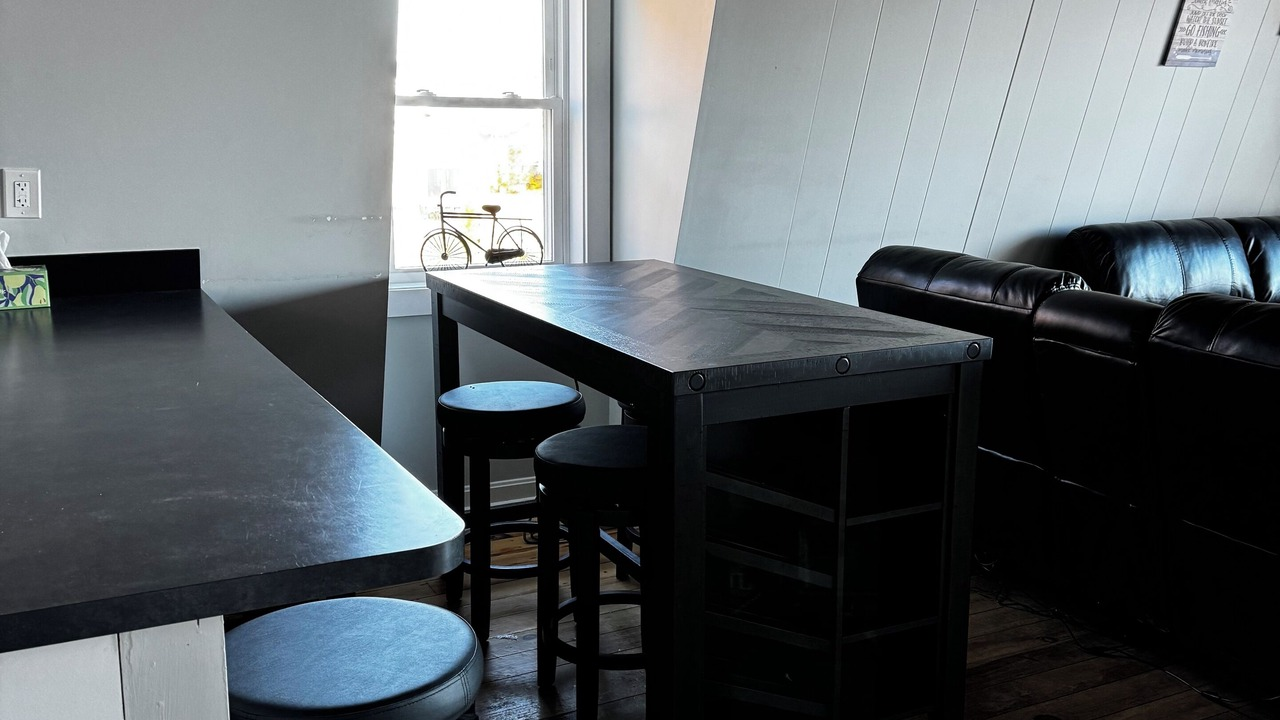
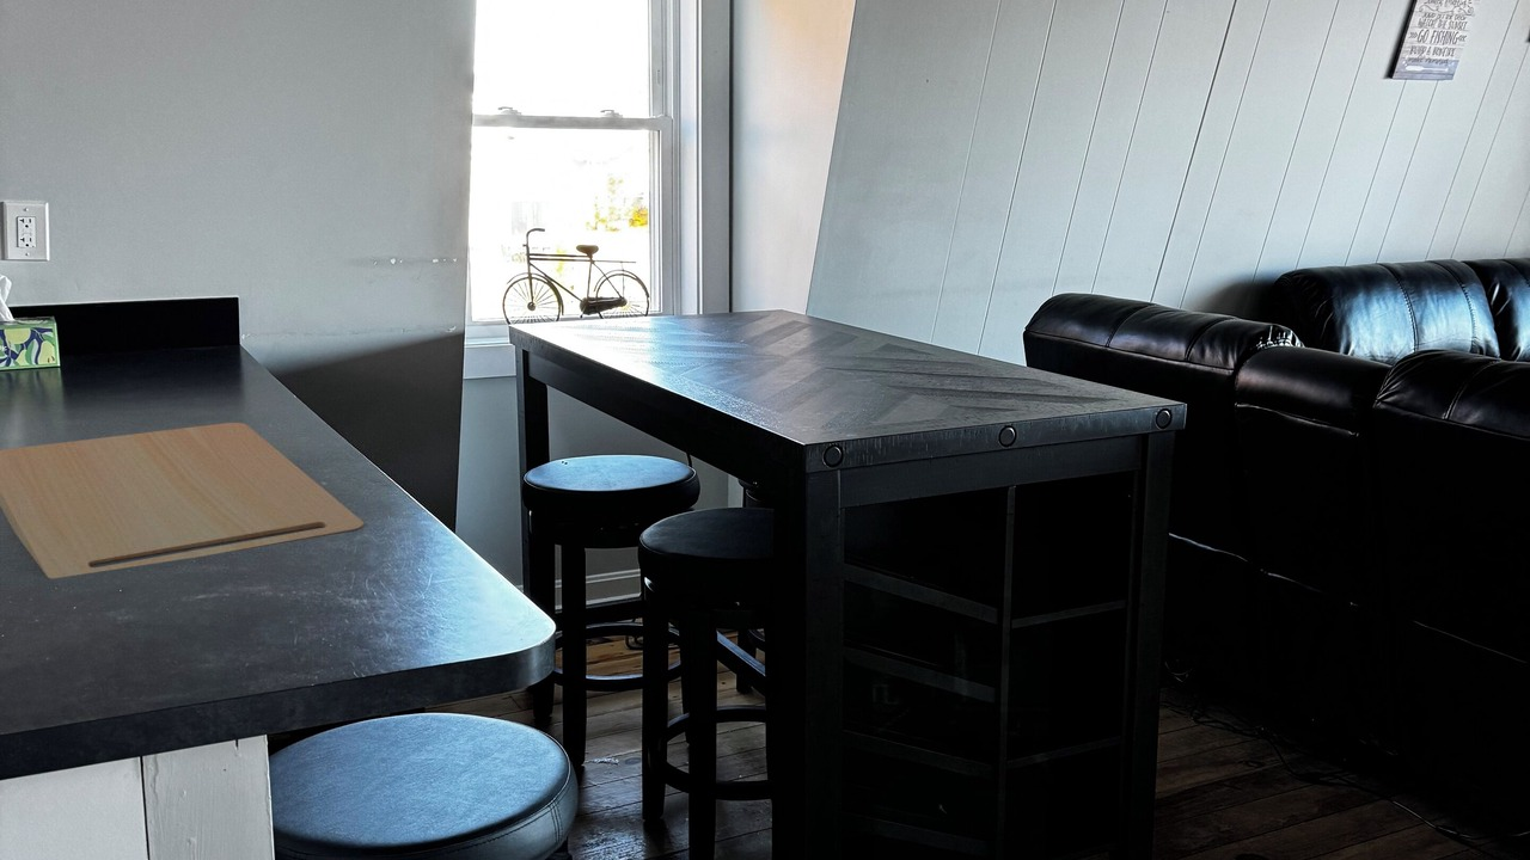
+ cutting board [0,422,365,579]
